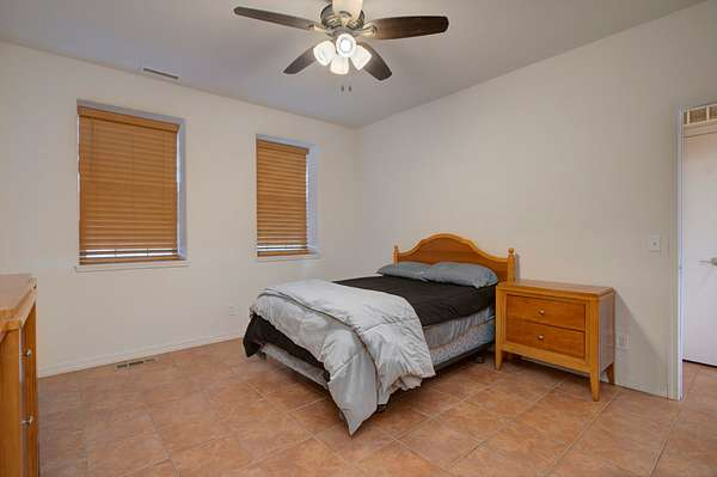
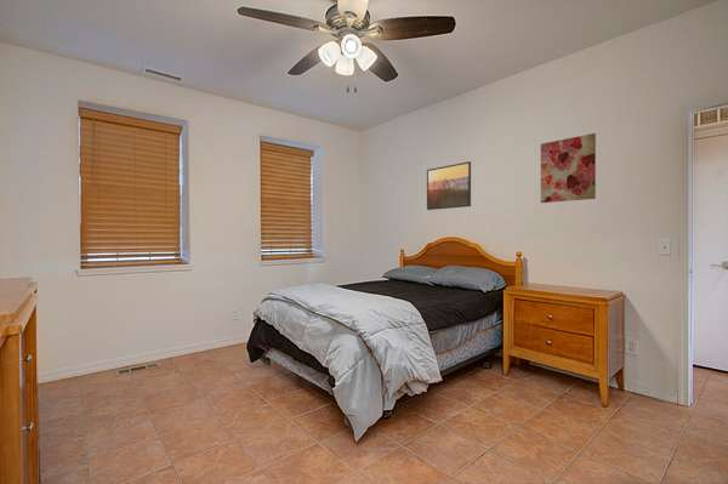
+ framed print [426,160,472,211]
+ wall art [540,132,597,204]
